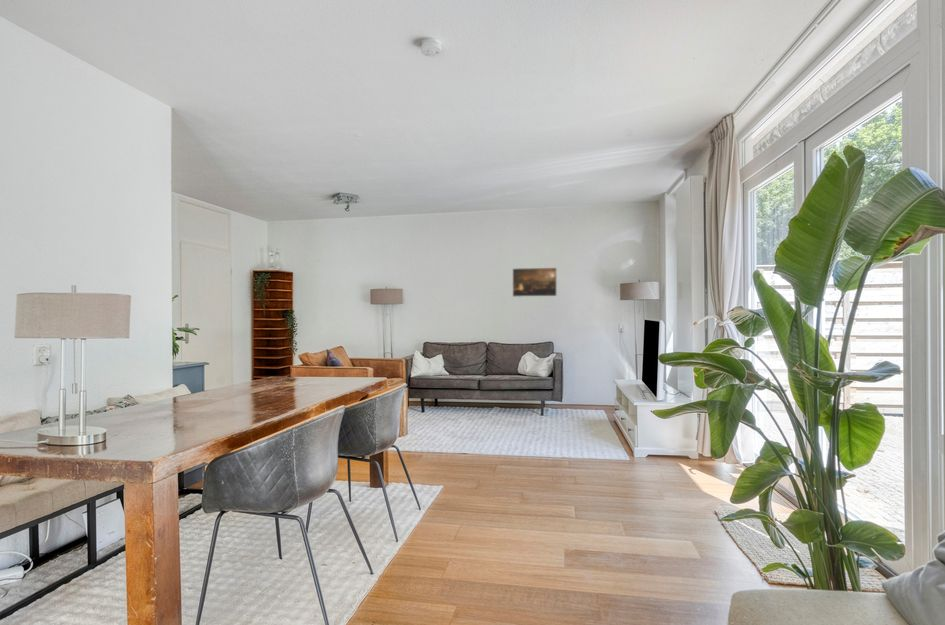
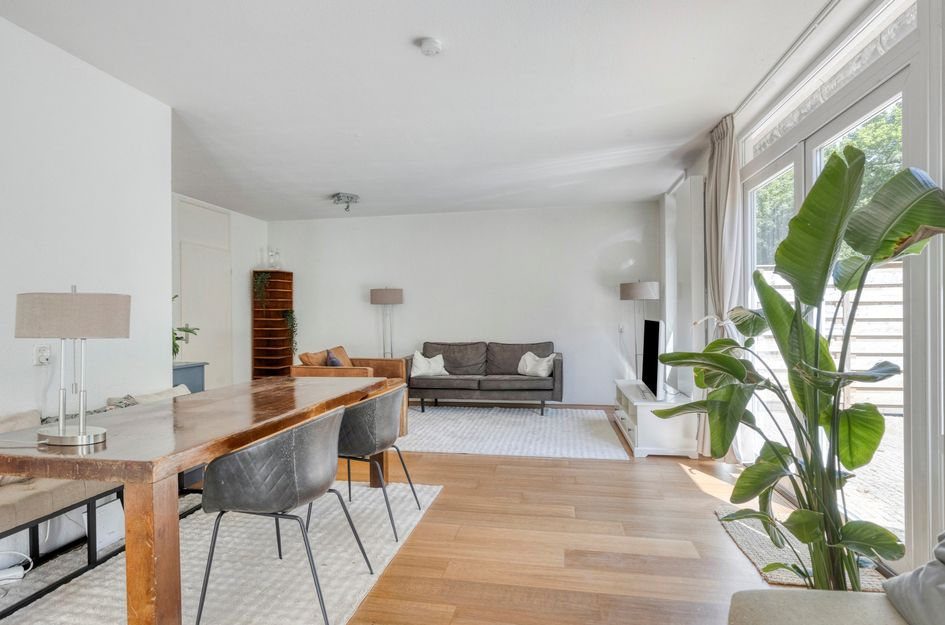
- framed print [512,267,558,298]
